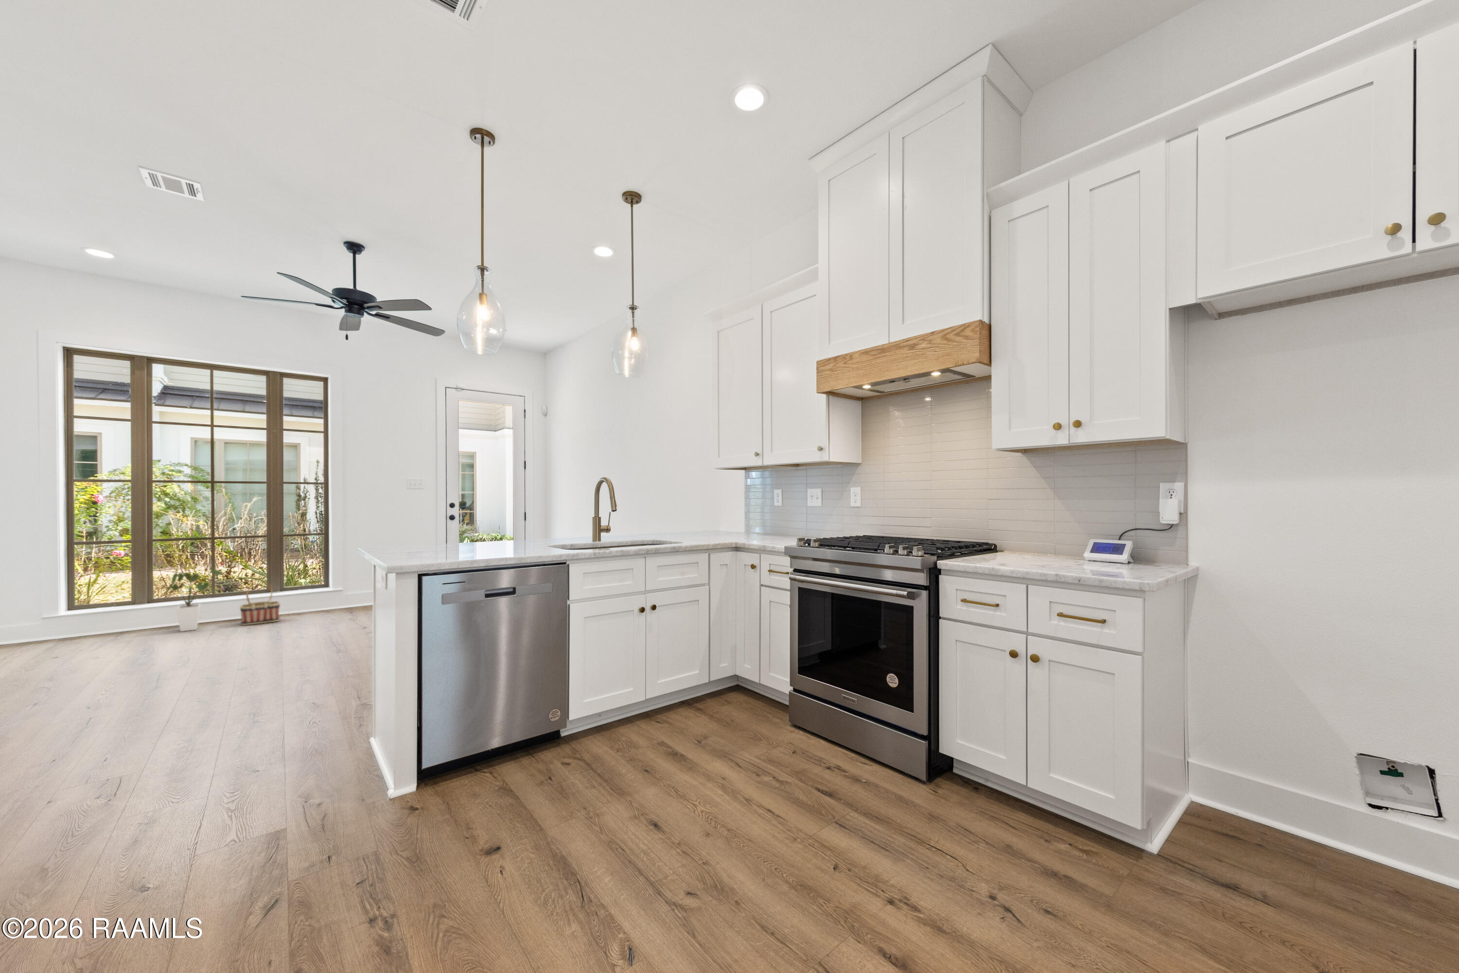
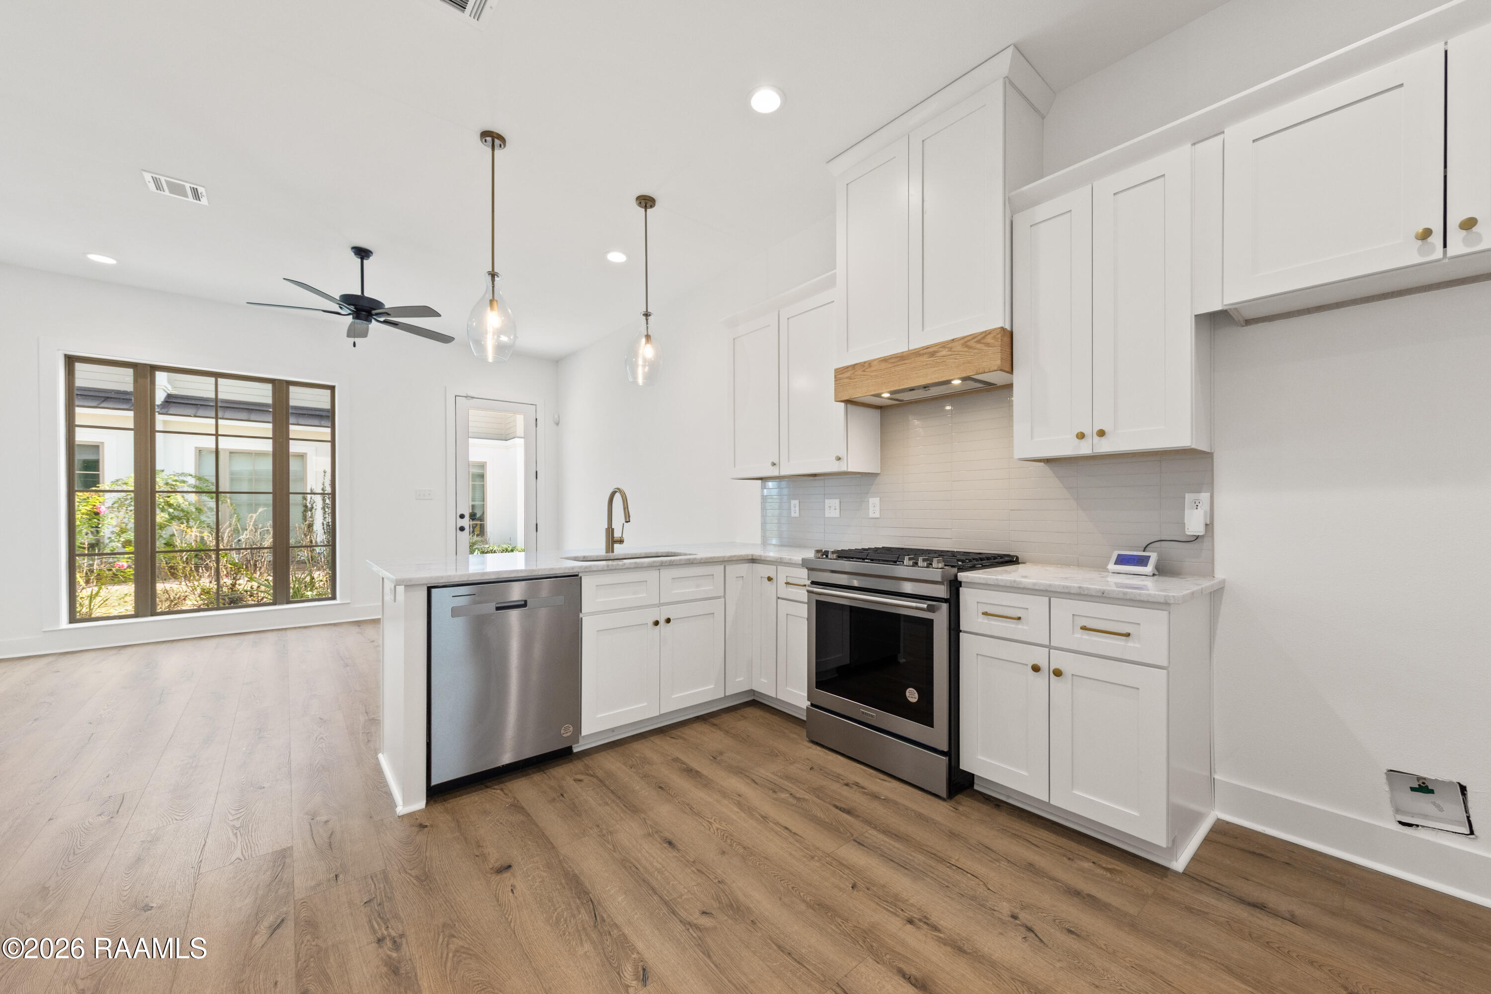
- basket [239,580,280,626]
- house plant [167,567,224,632]
